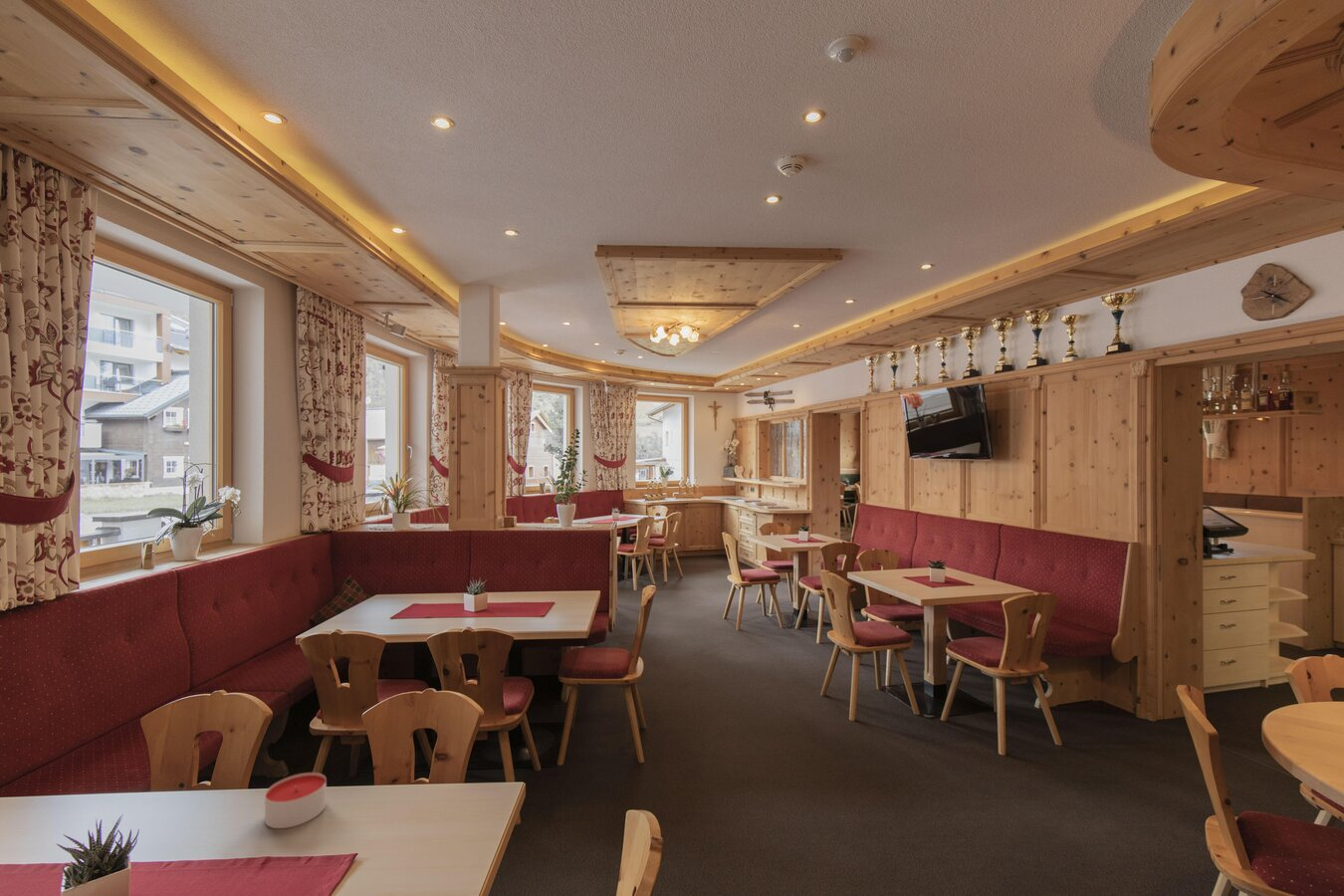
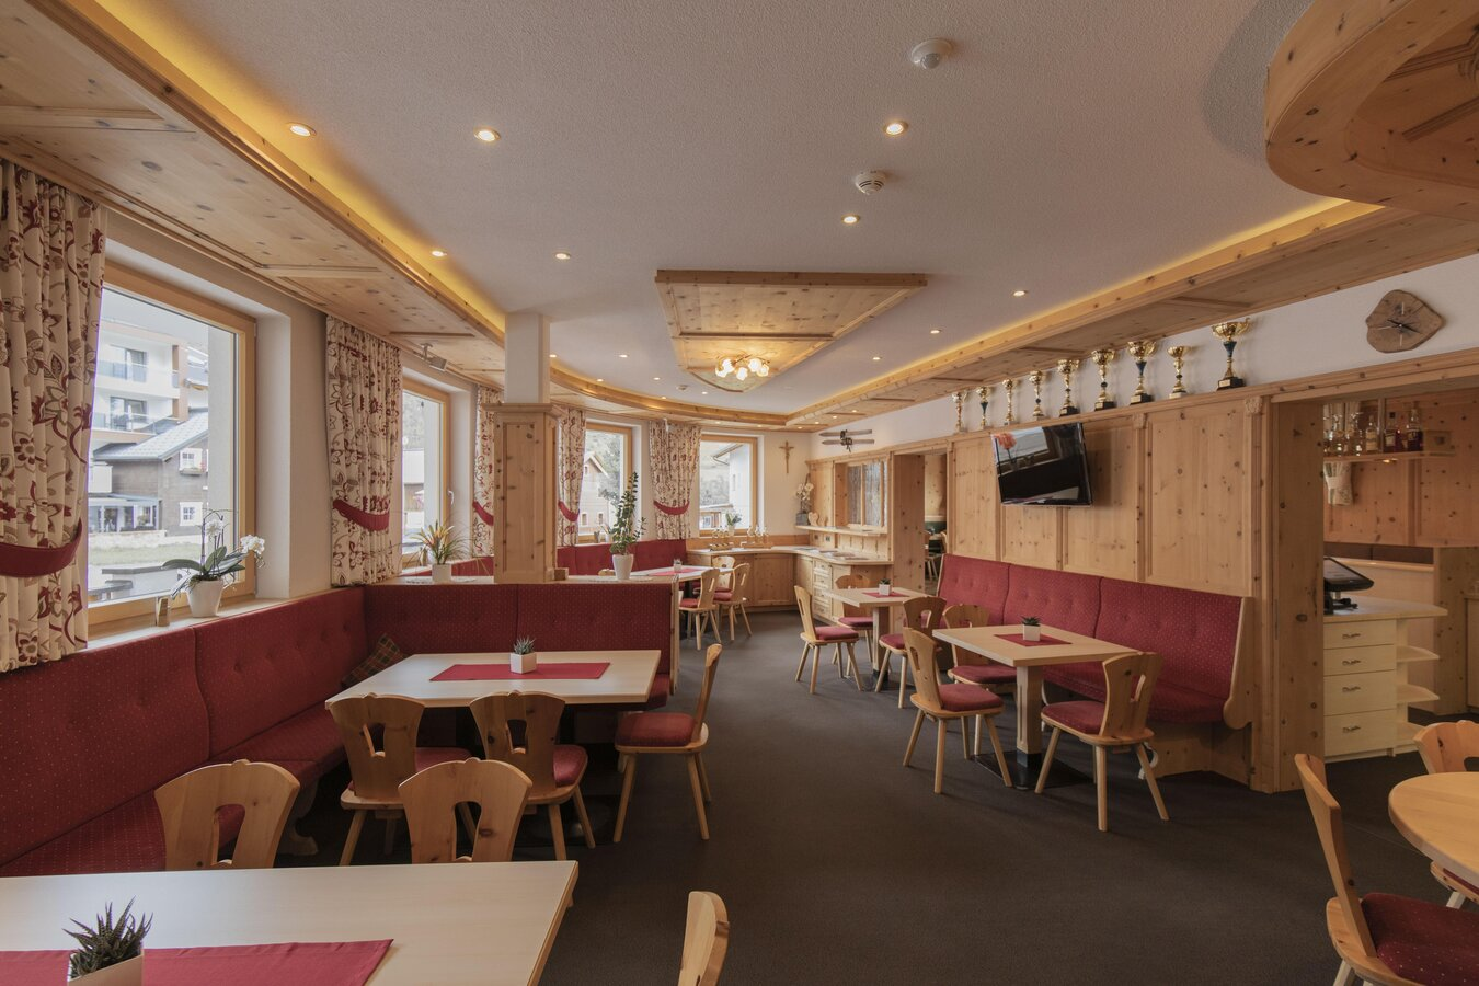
- candle [264,772,328,829]
